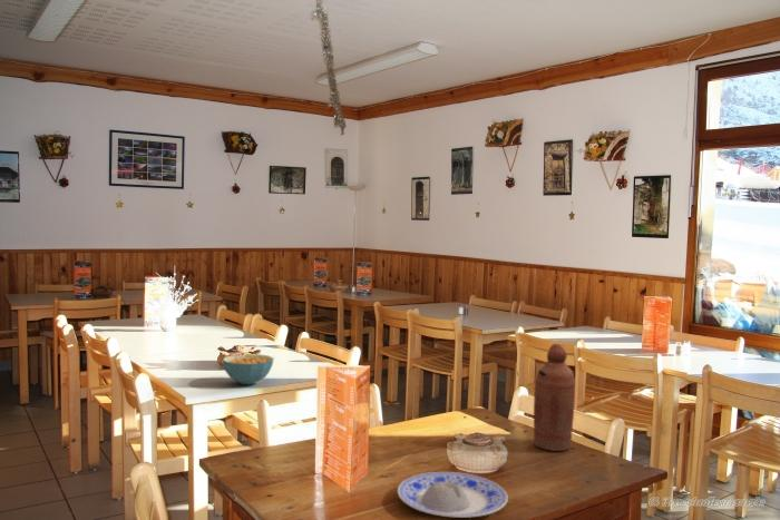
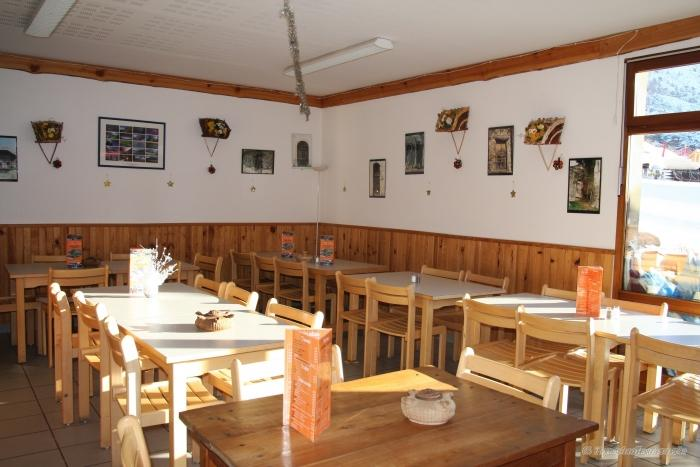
- plate [397,471,509,519]
- cereal bowl [222,353,274,386]
- bottle [533,343,576,452]
